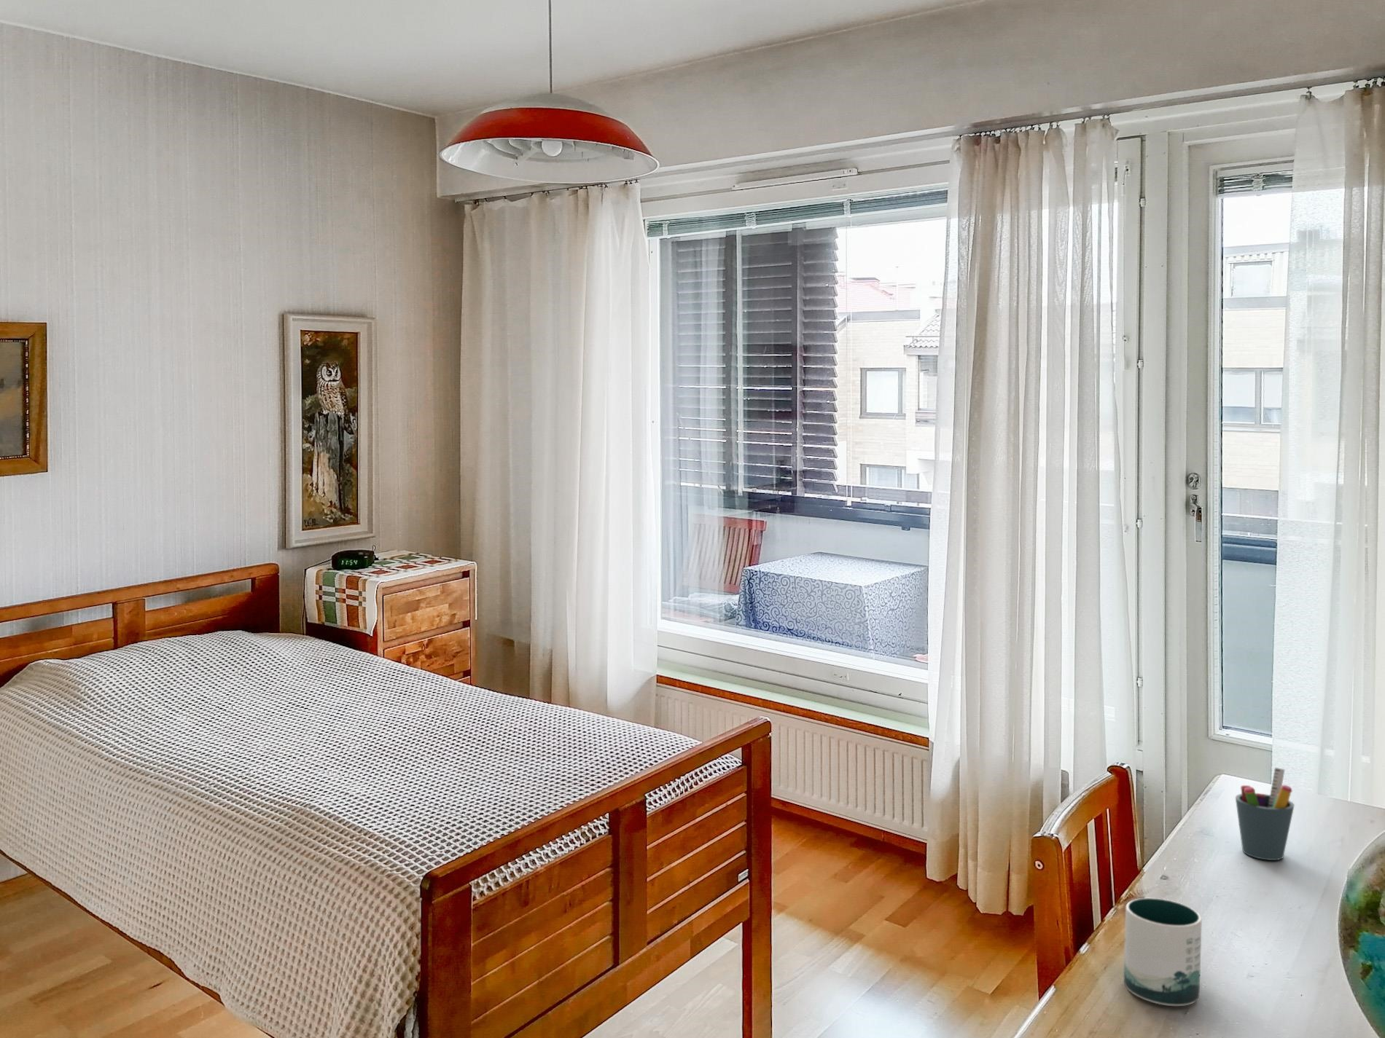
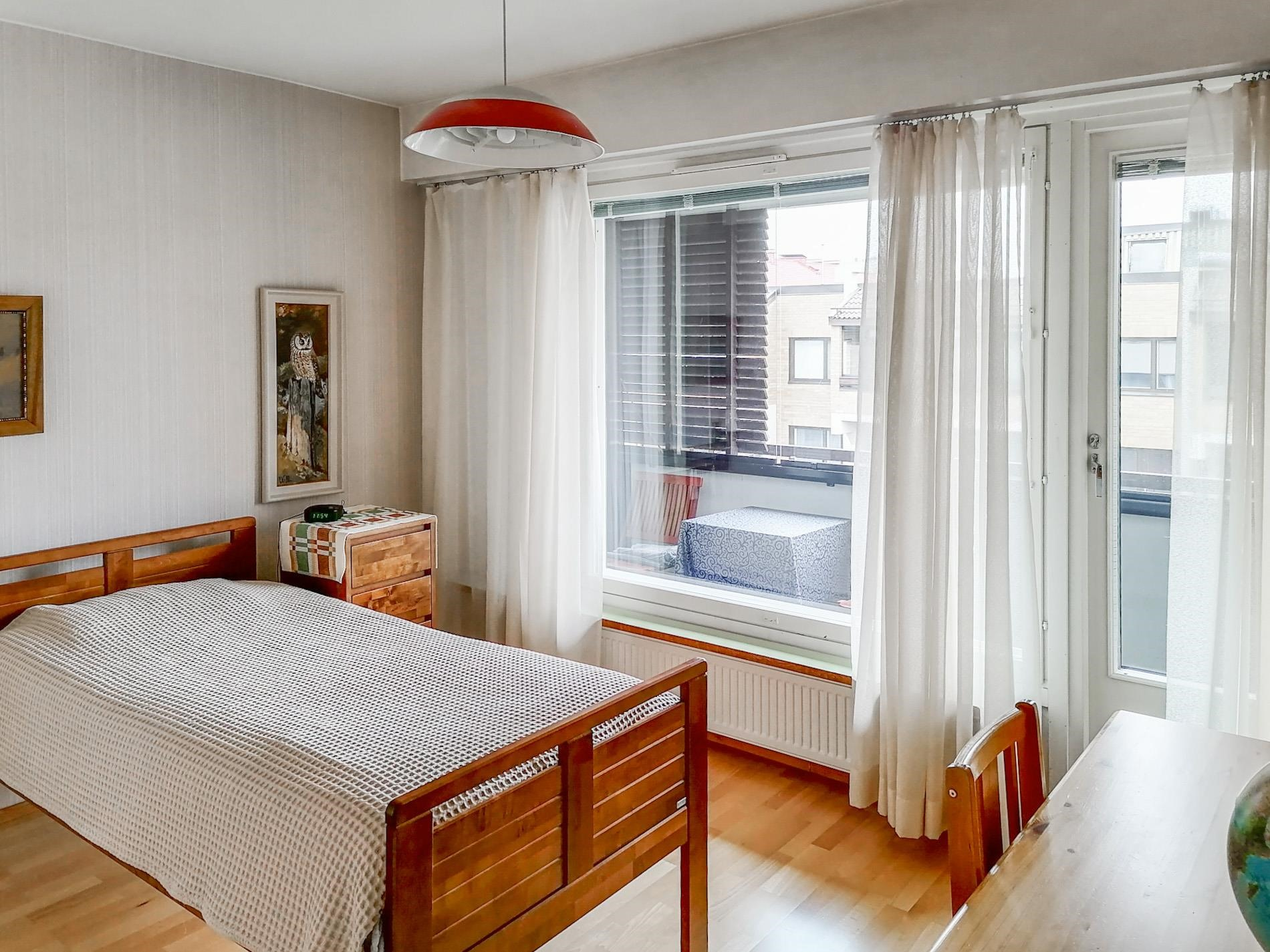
- pen holder [1235,767,1296,861]
- mug [1123,897,1202,1006]
